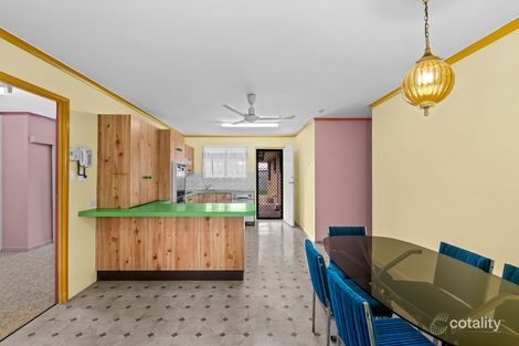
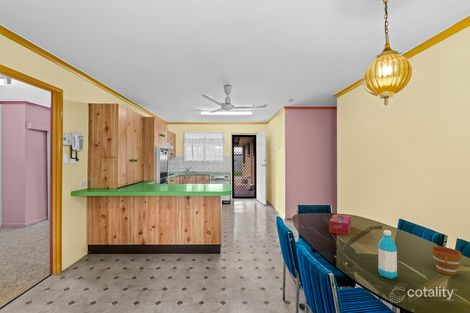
+ cup [431,245,463,276]
+ water bottle [377,229,398,280]
+ tissue box [328,213,352,236]
